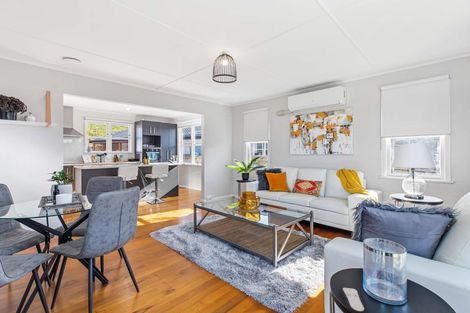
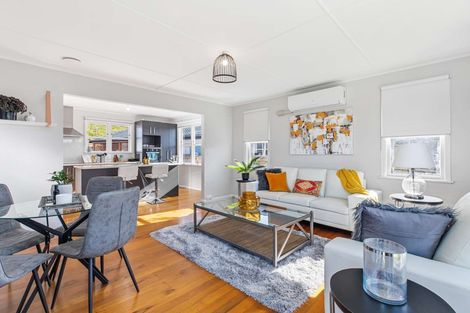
- remote control [340,286,368,313]
